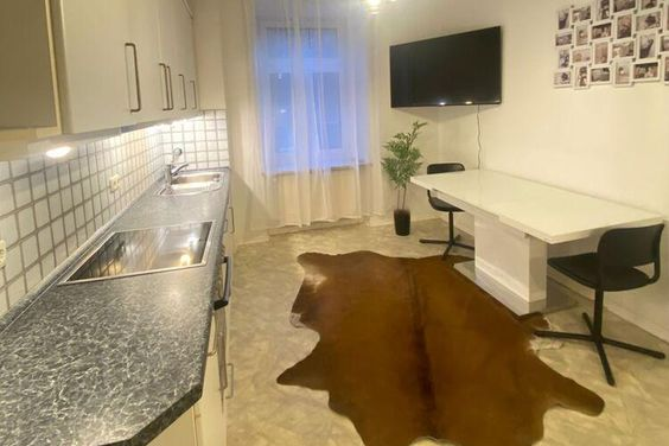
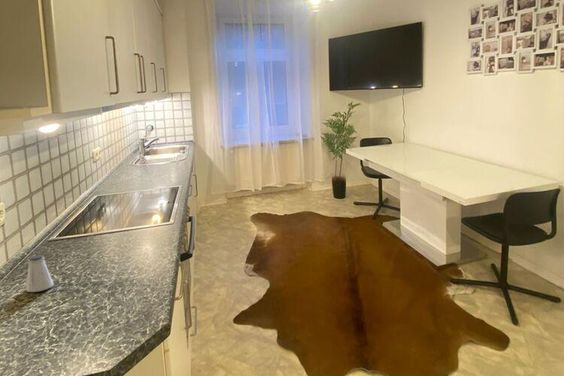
+ saltshaker [26,254,55,293]
